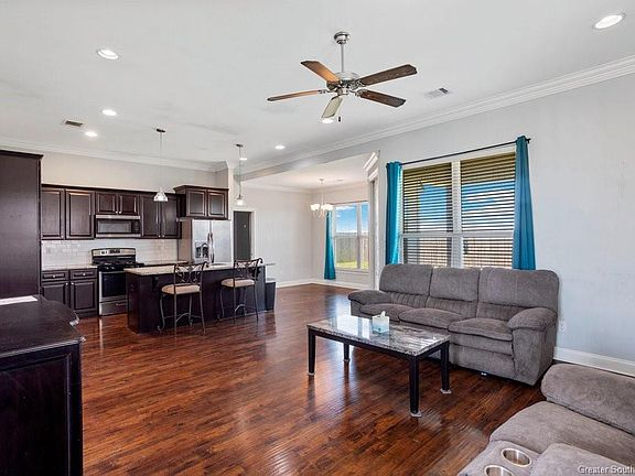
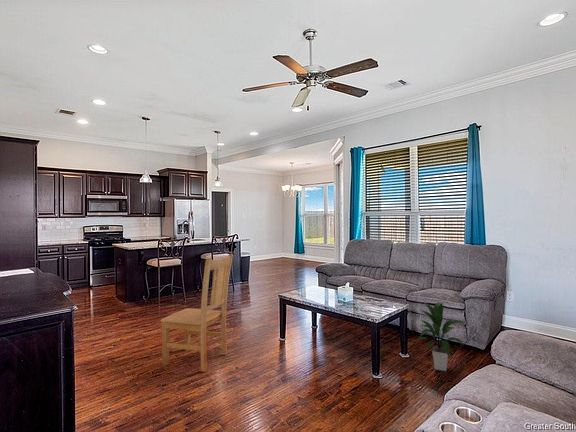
+ indoor plant [410,301,467,372]
+ chair [160,253,234,373]
